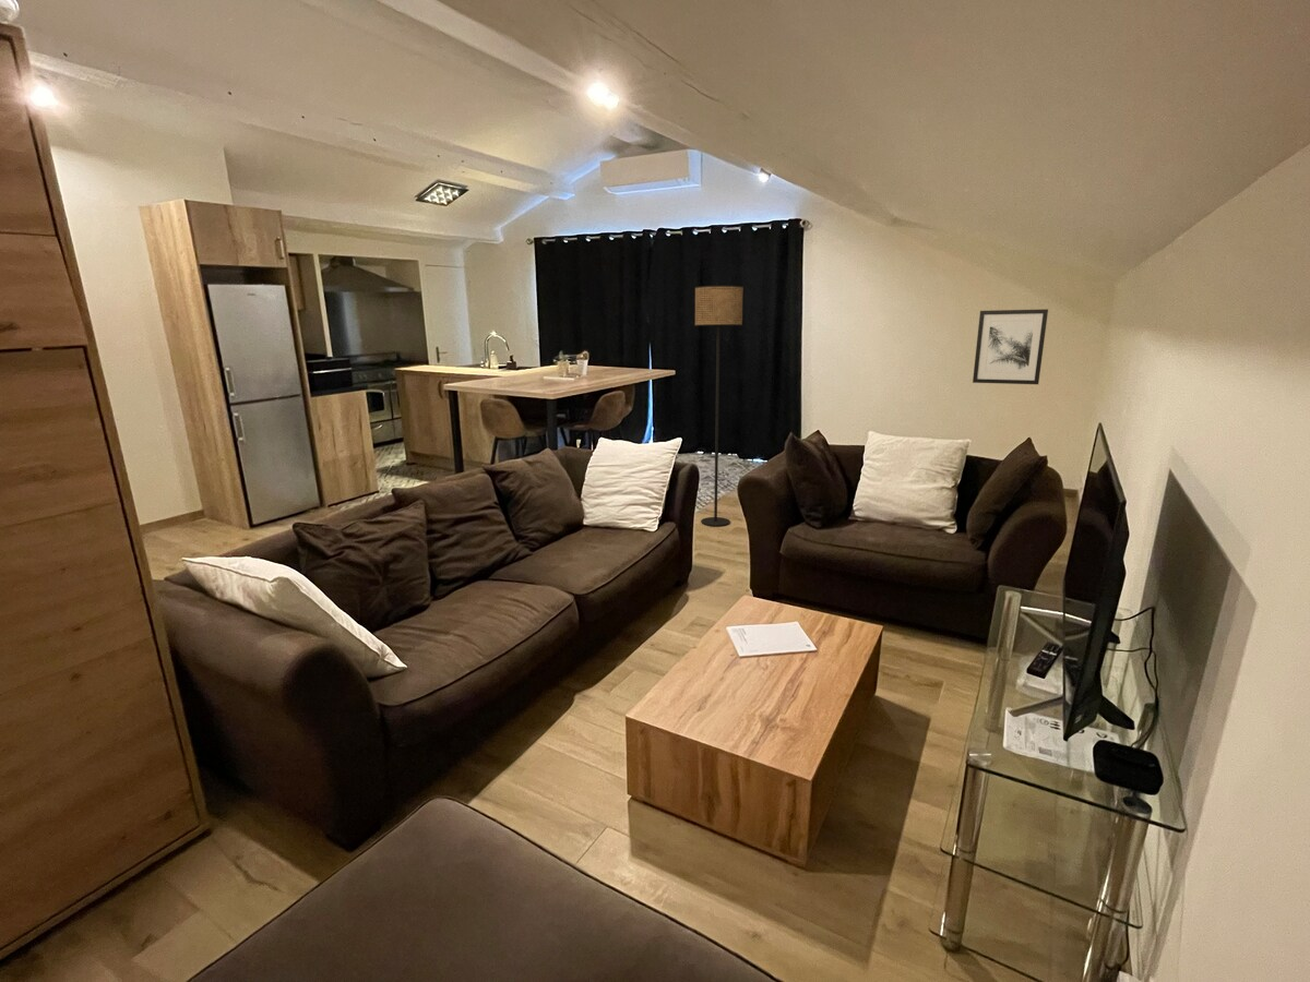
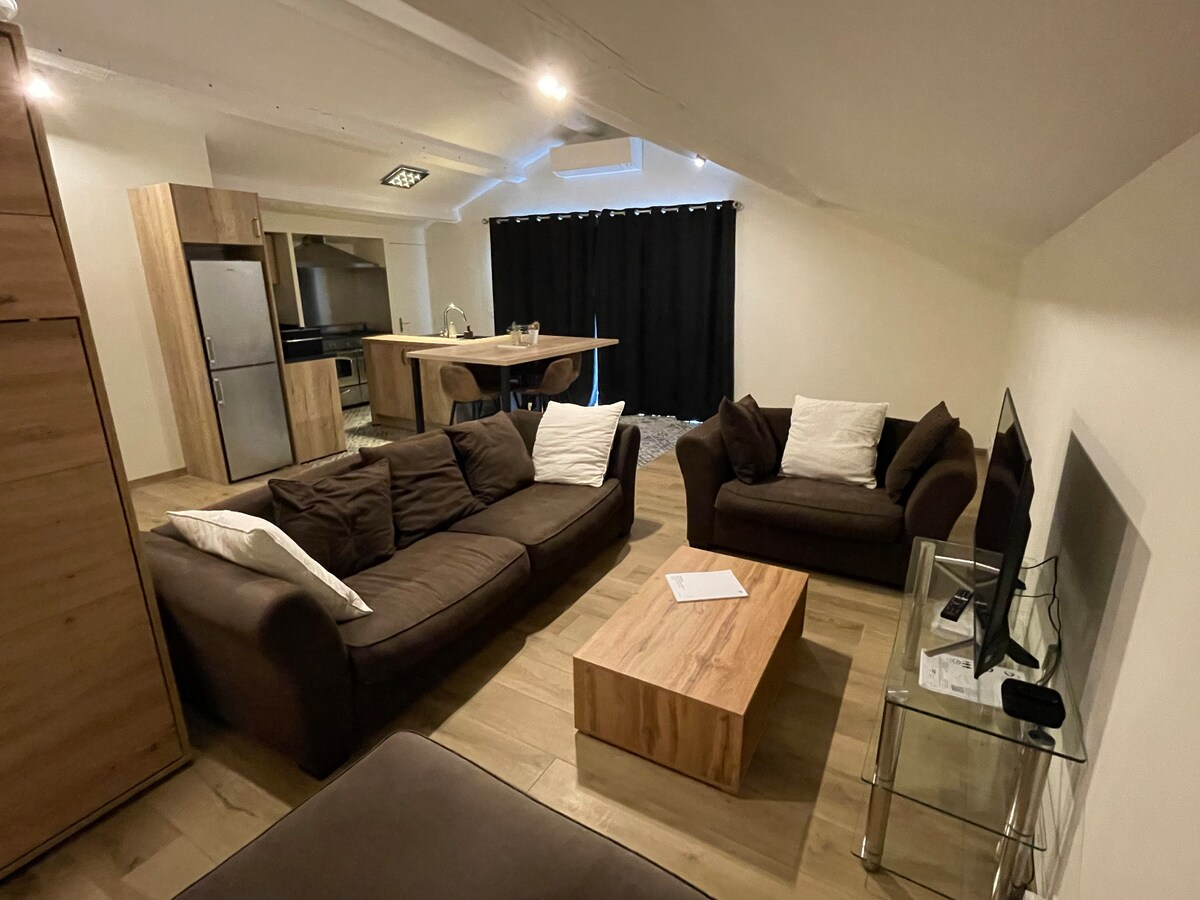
- floor lamp [694,285,745,527]
- wall art [972,308,1049,385]
